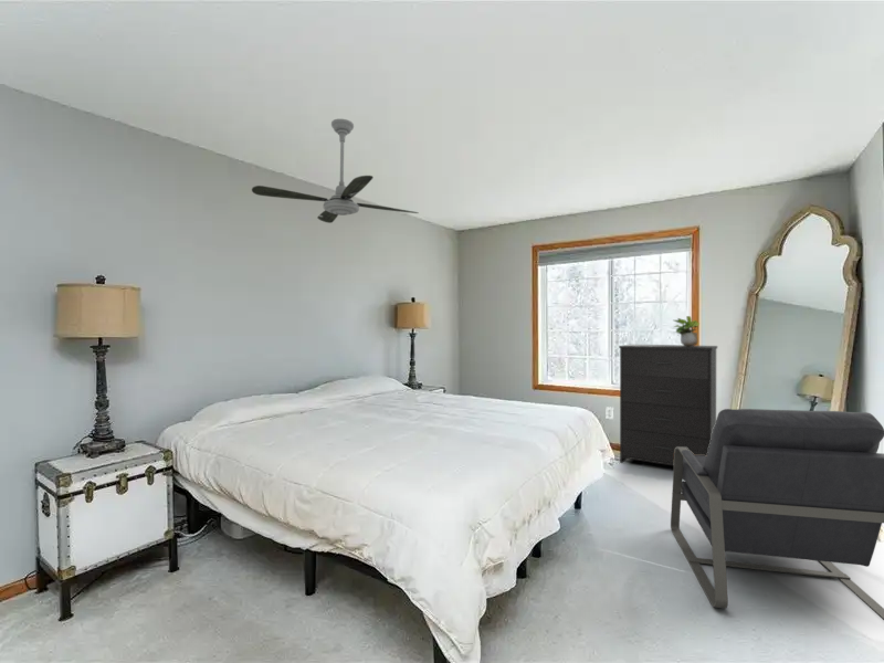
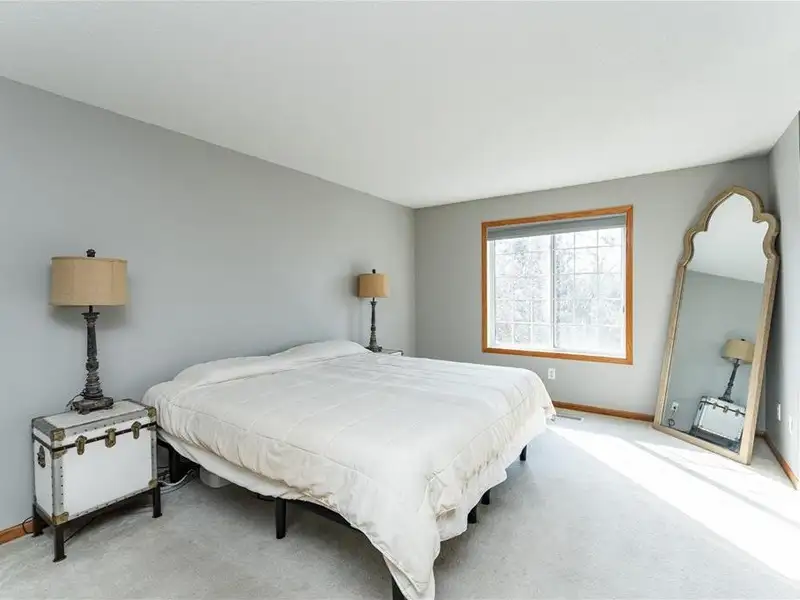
- potted plant [673,315,701,346]
- dresser [618,344,718,466]
- chair [670,408,884,621]
- ceiling fan [251,118,420,224]
